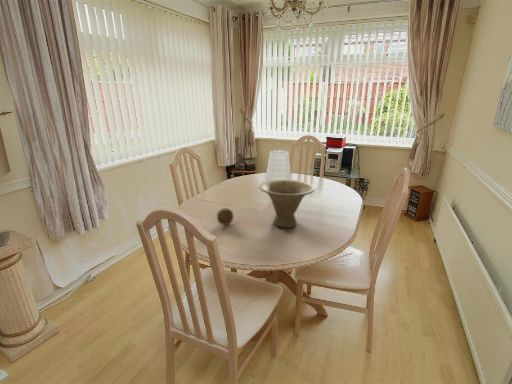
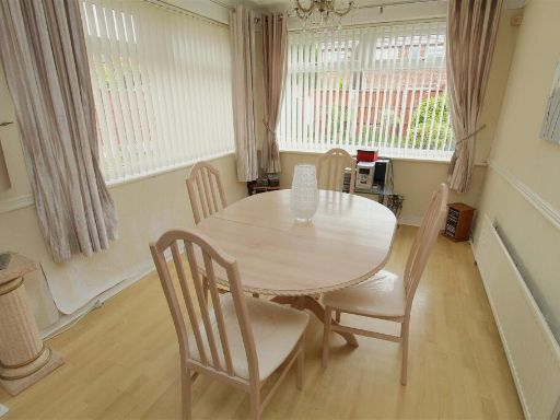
- bowl [258,179,317,228]
- fruit [216,207,234,226]
